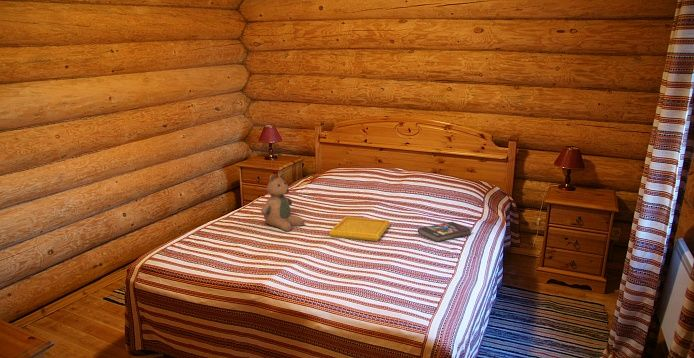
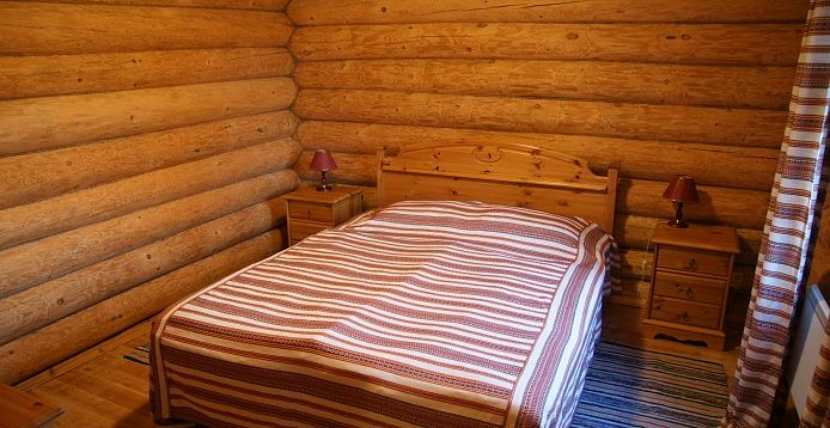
- serving tray [328,216,391,242]
- book [417,221,473,243]
- teddy bear [260,172,305,233]
